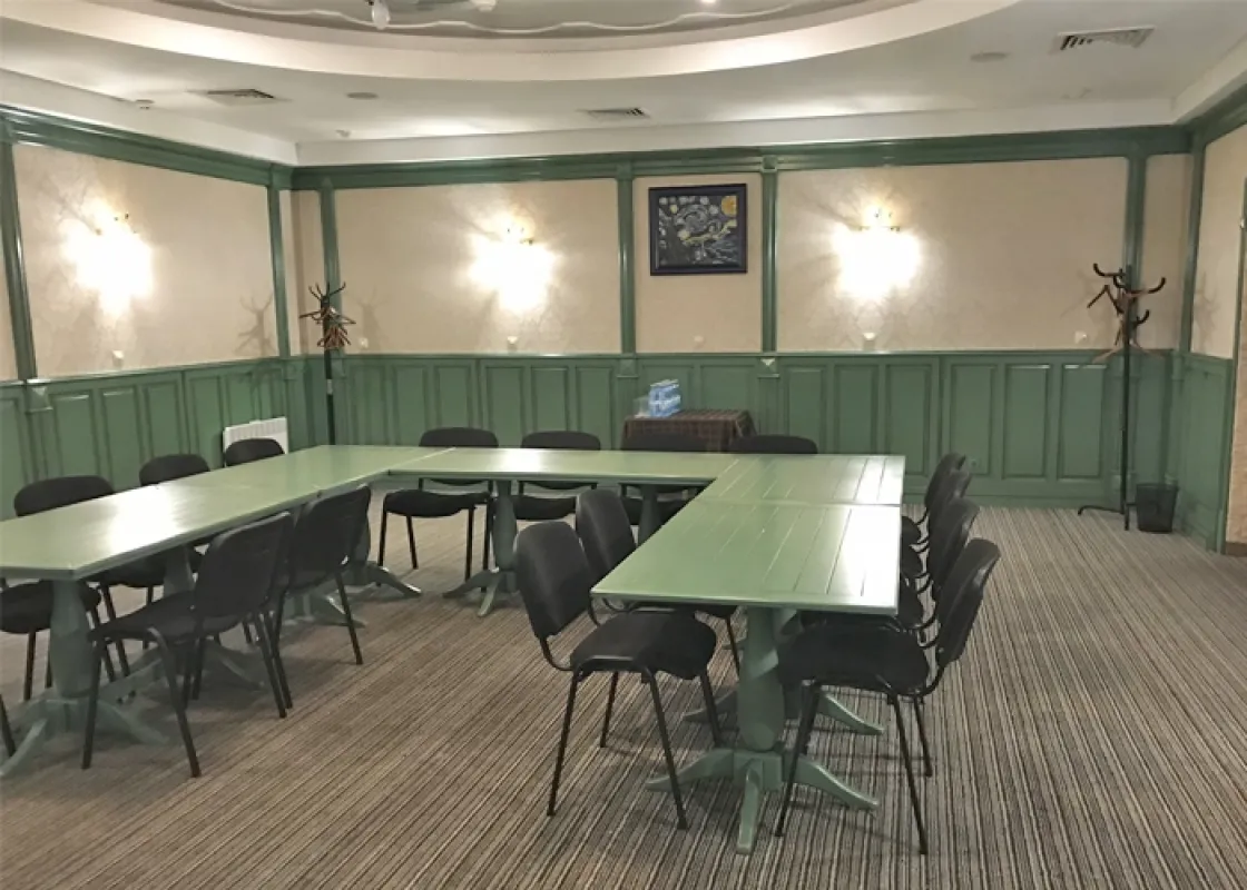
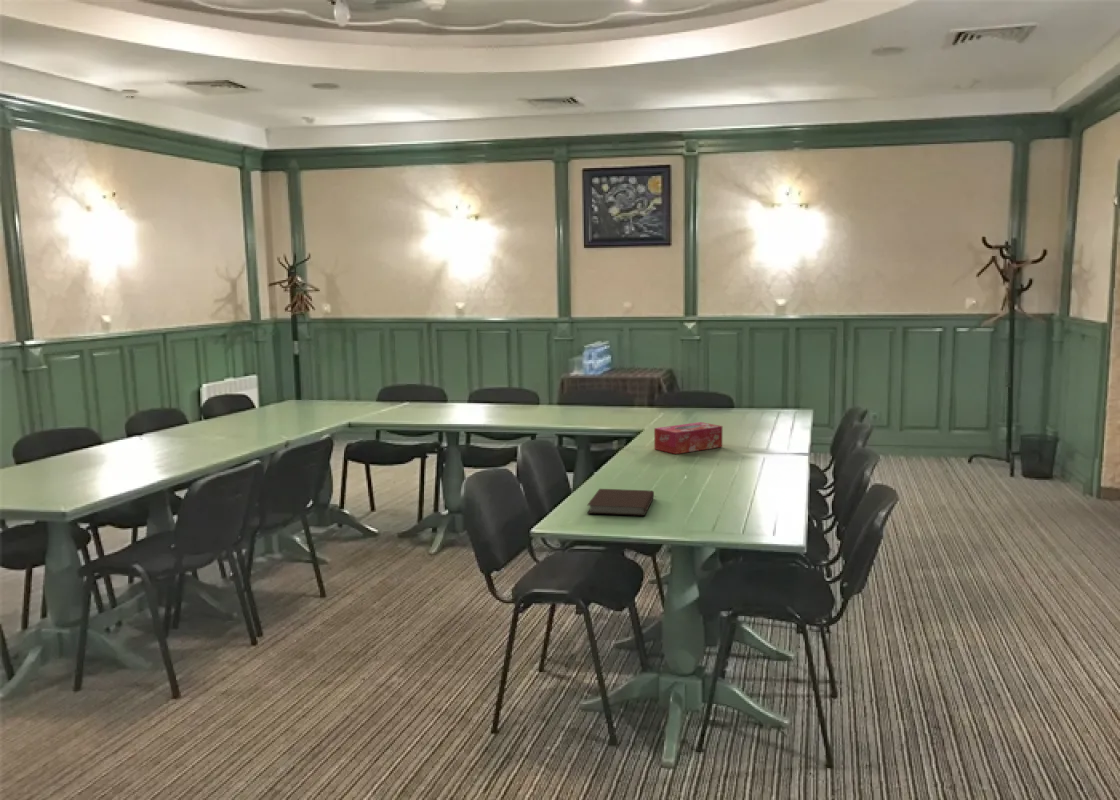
+ notebook [586,488,655,517]
+ tissue box [653,421,723,455]
